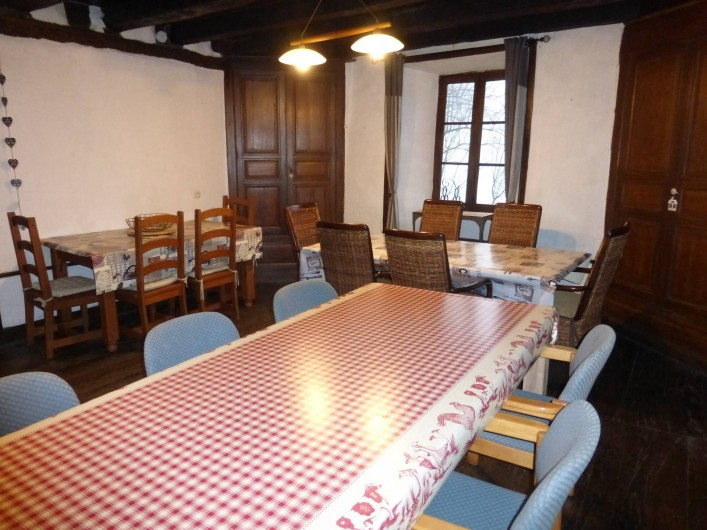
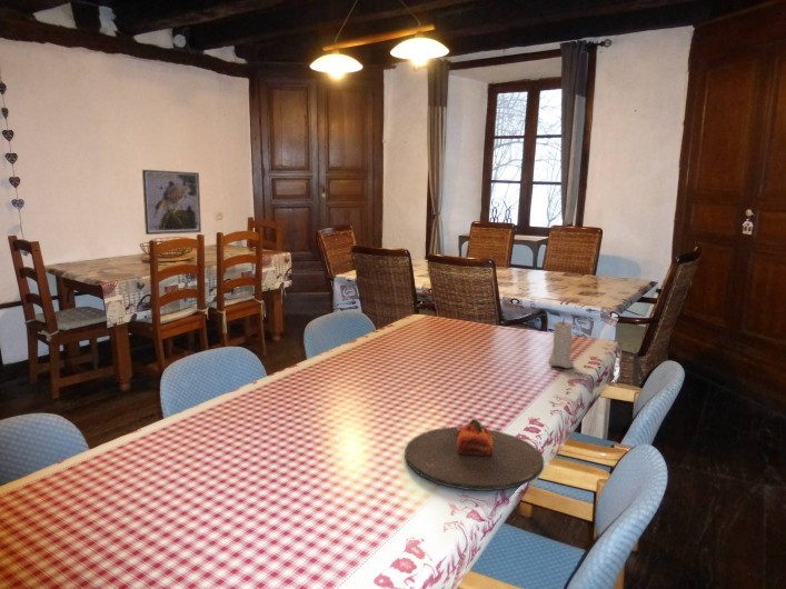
+ candle [548,317,575,369]
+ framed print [141,169,202,236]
+ plate [404,418,545,492]
